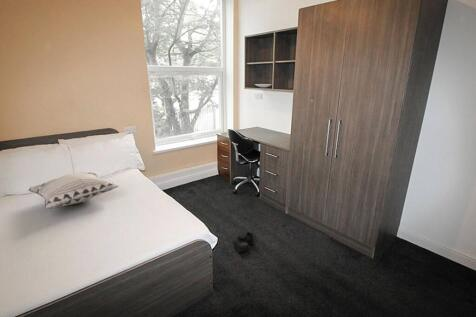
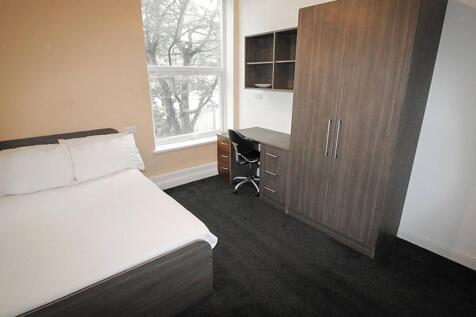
- decorative pillow [28,171,119,210]
- boots [232,231,255,253]
